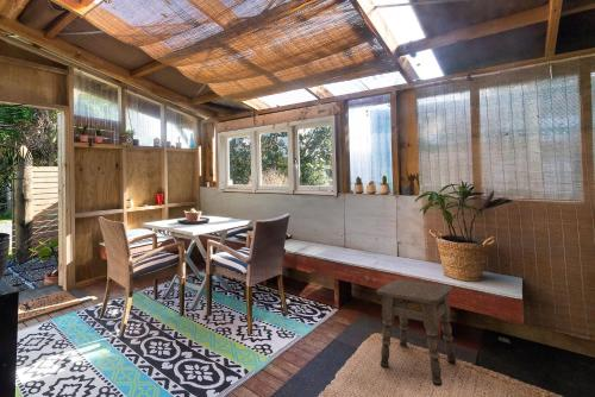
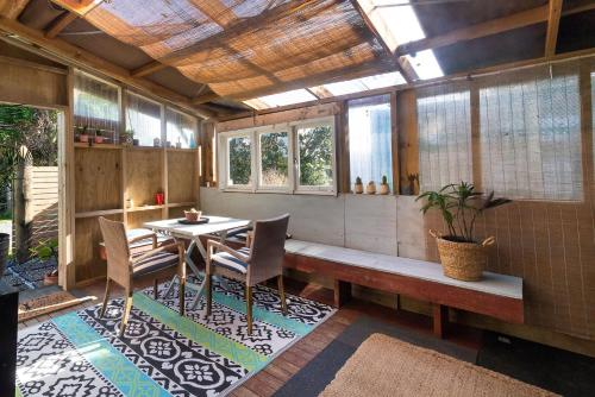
- side table [376,278,457,387]
